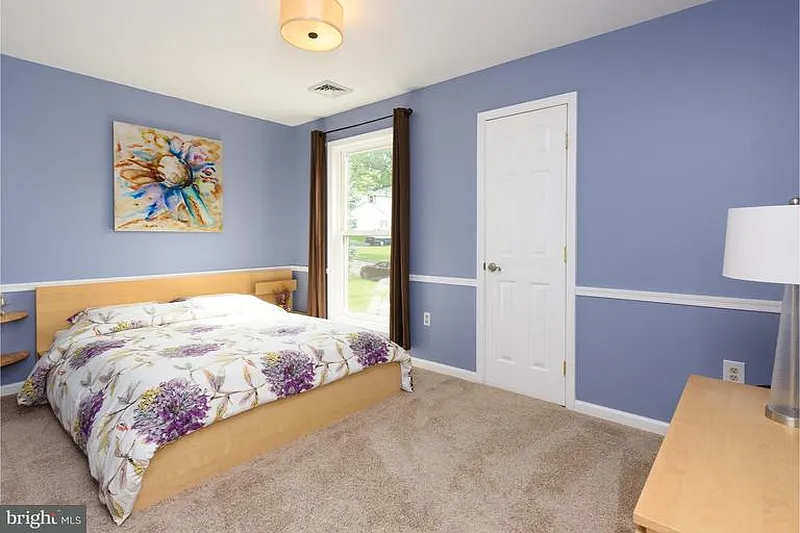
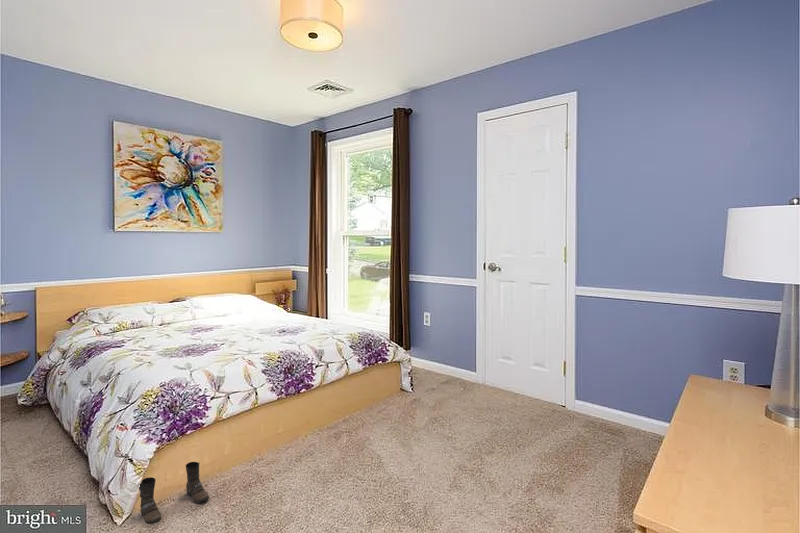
+ boots [138,461,210,525]
